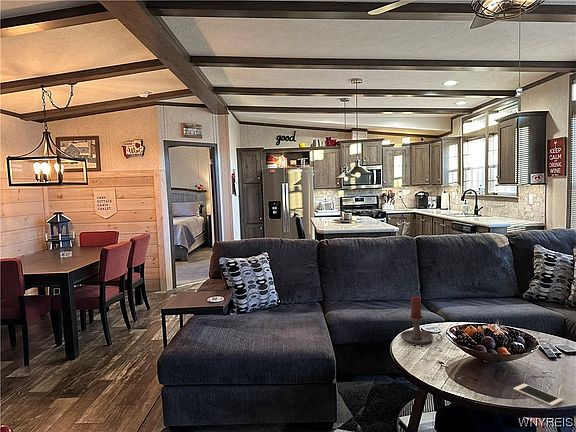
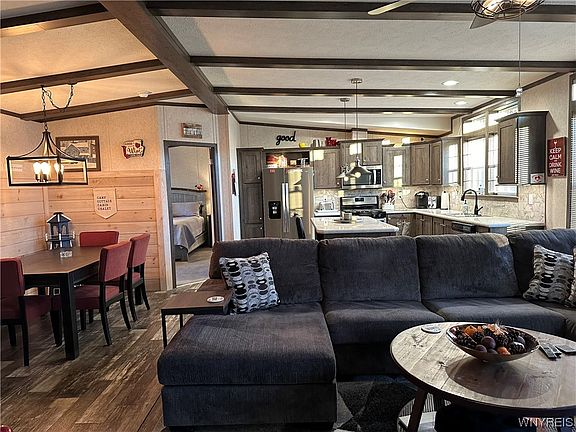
- cell phone [513,383,564,407]
- candle holder [400,295,444,345]
